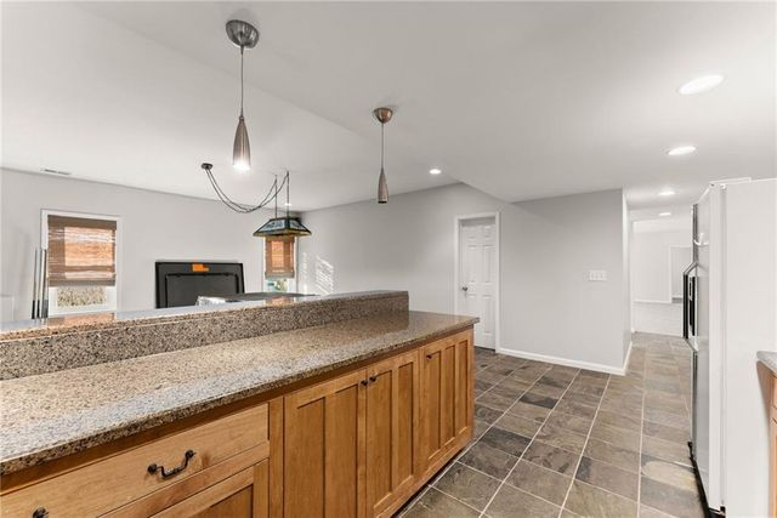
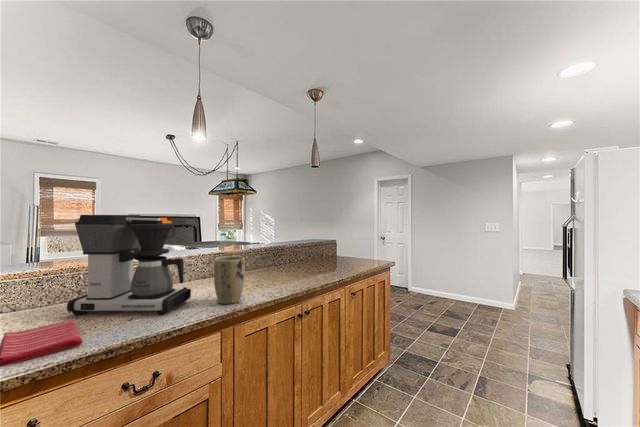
+ coffee maker [66,214,192,316]
+ dish towel [0,319,83,368]
+ plant pot [213,256,246,305]
